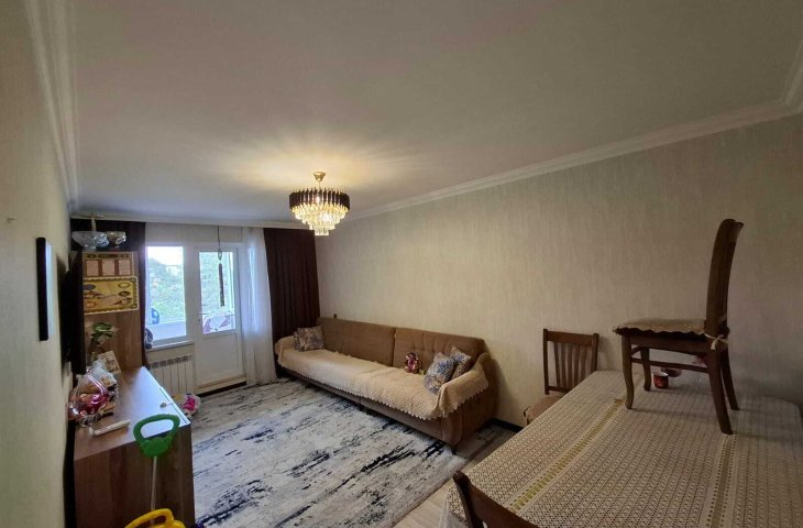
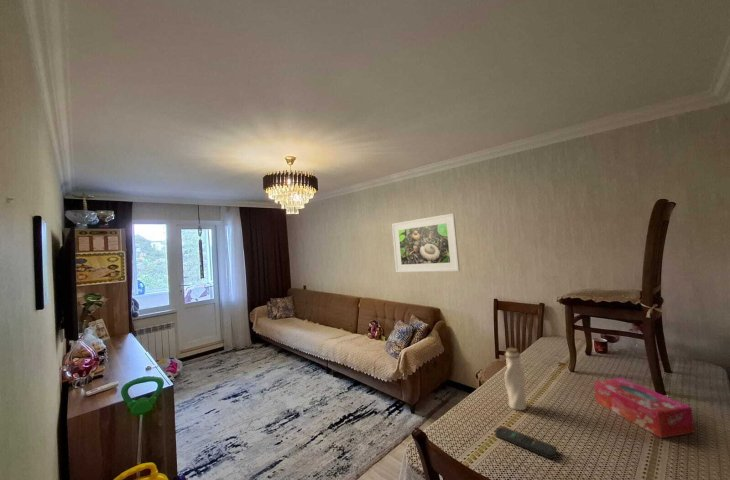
+ water bottle [503,347,527,411]
+ tissue box [593,377,696,439]
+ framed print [391,212,461,273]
+ remote control [494,425,558,460]
